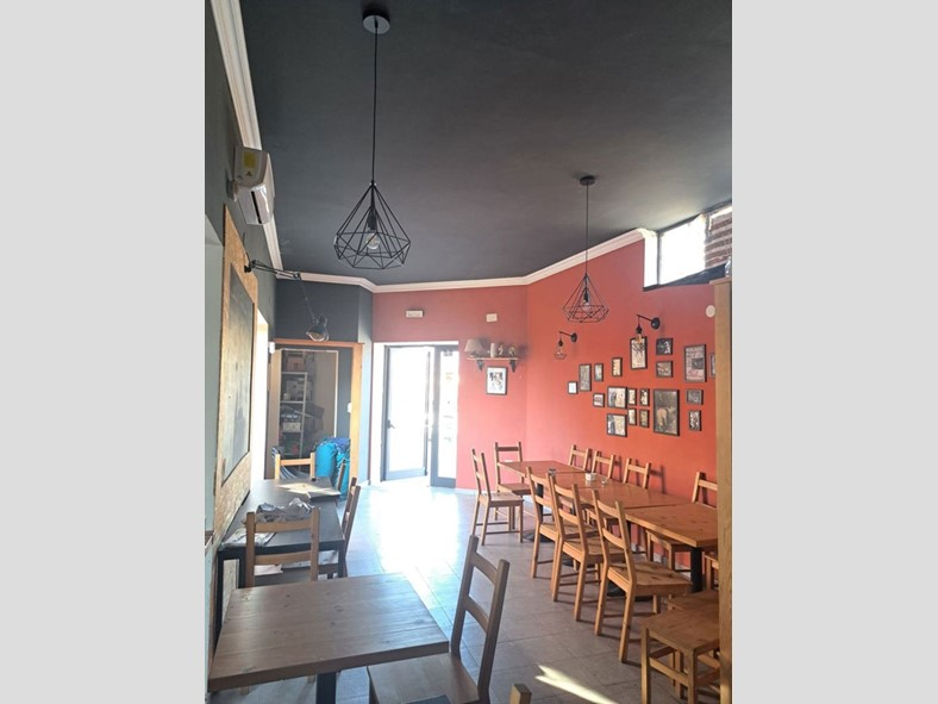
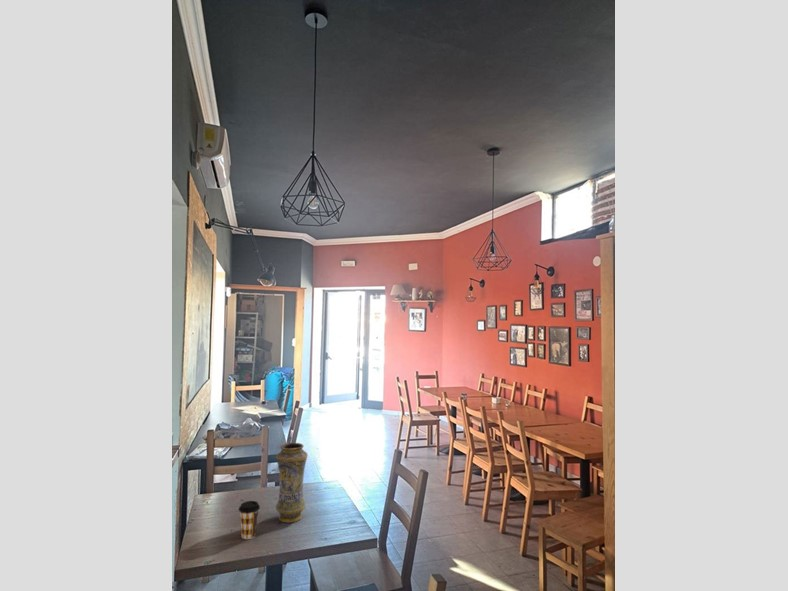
+ coffee cup [238,500,261,540]
+ vase [275,442,309,524]
